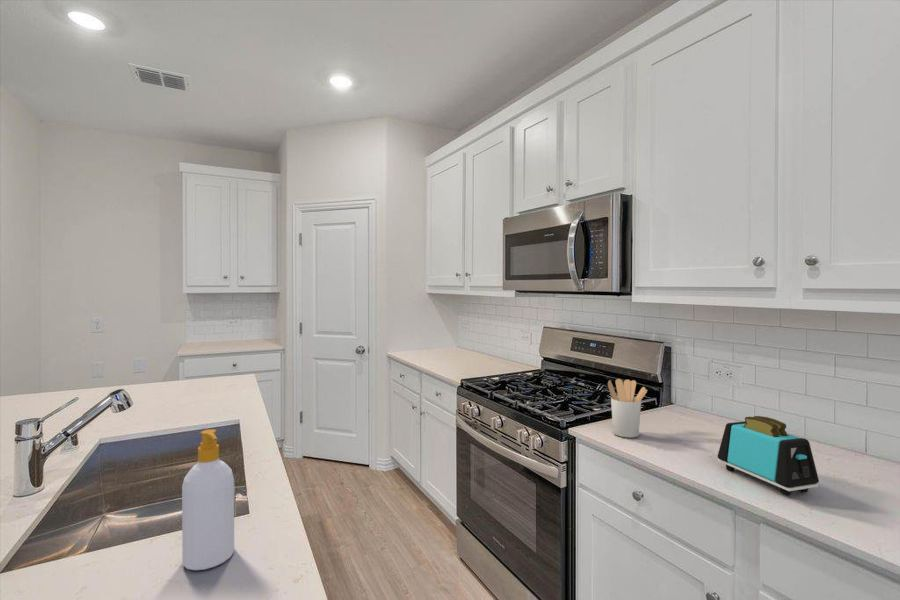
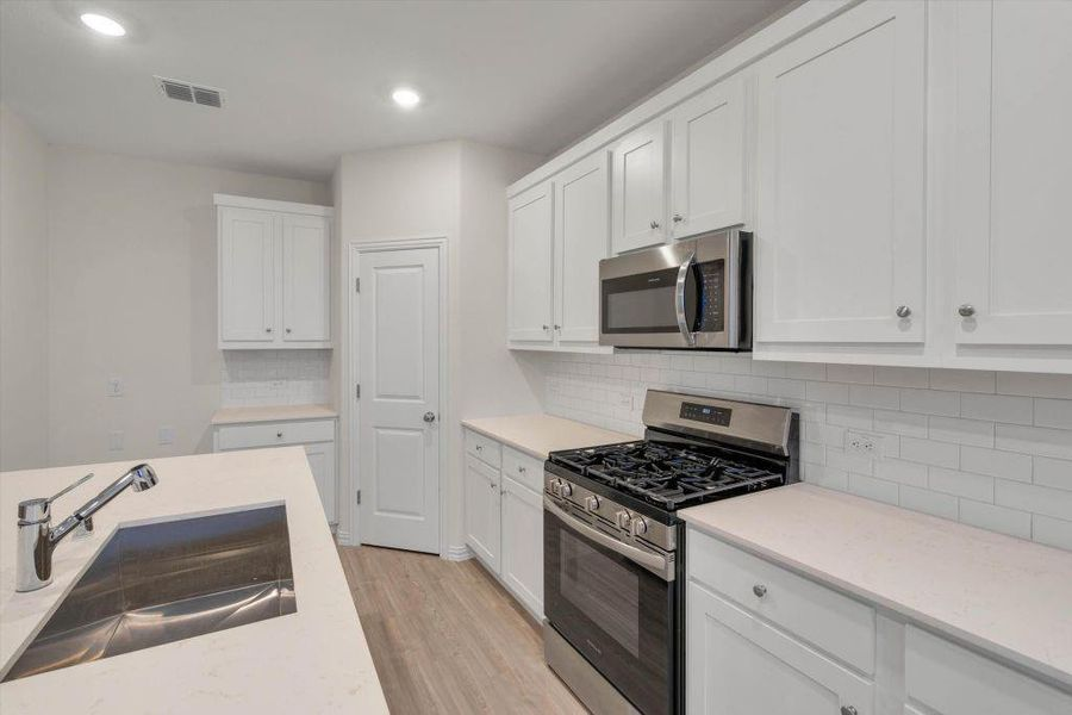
- utensil holder [607,378,648,439]
- soap bottle [181,428,235,571]
- toaster [717,415,820,496]
